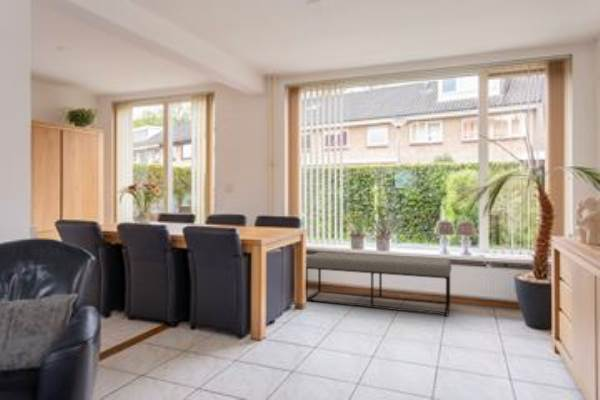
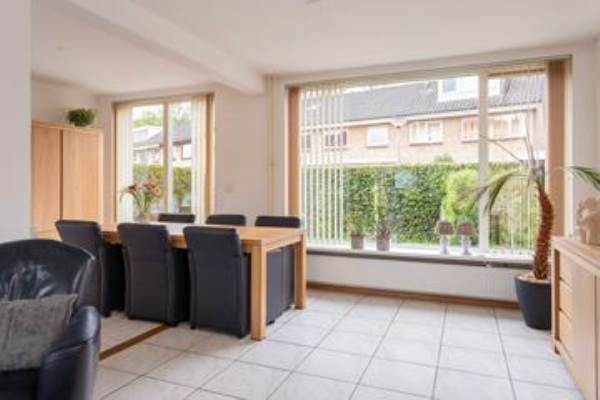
- bench [305,251,453,317]
